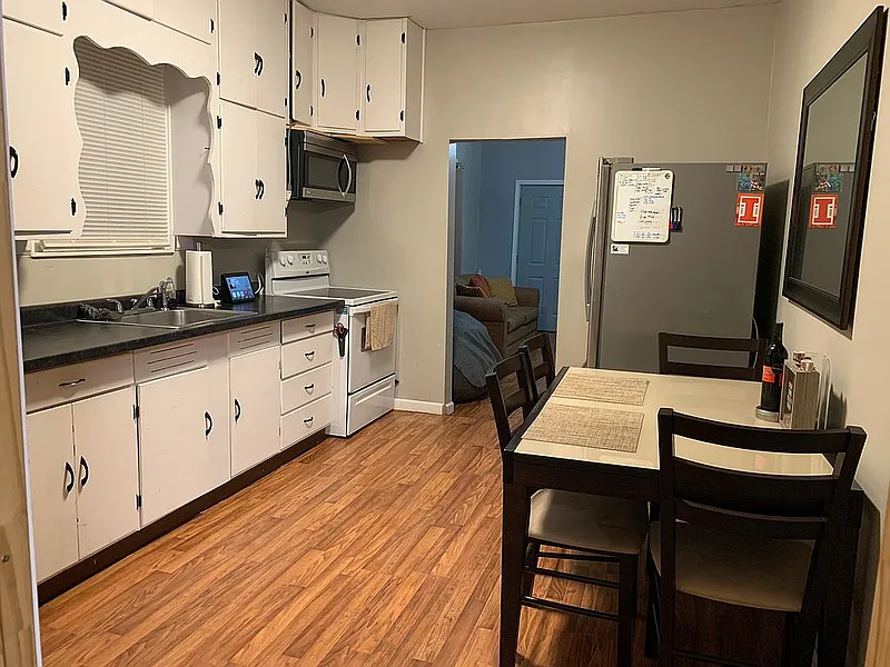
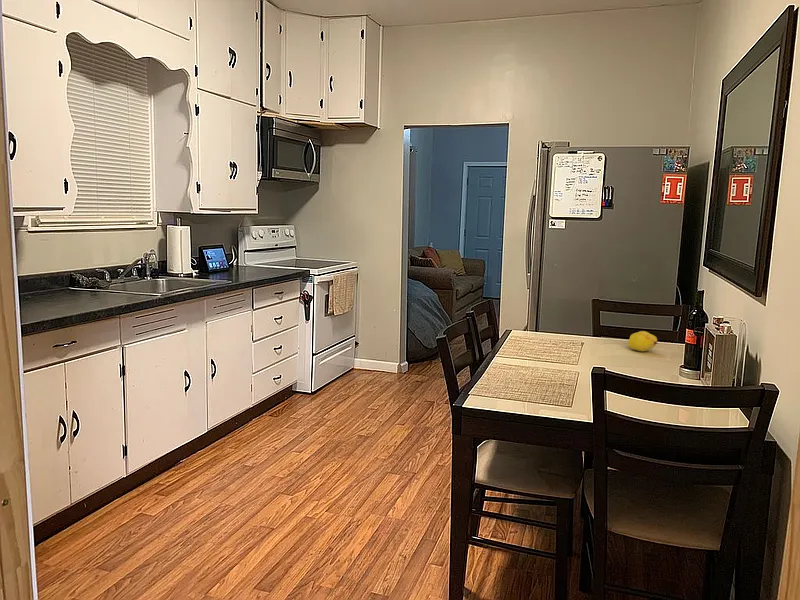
+ fruit [627,330,659,352]
